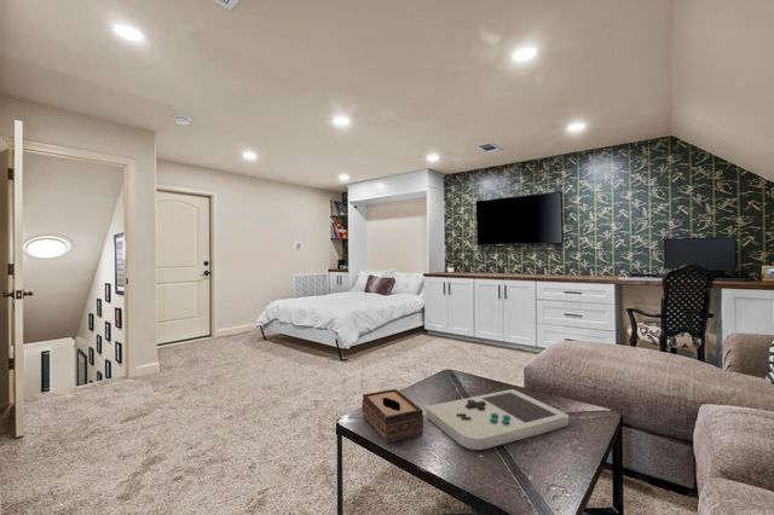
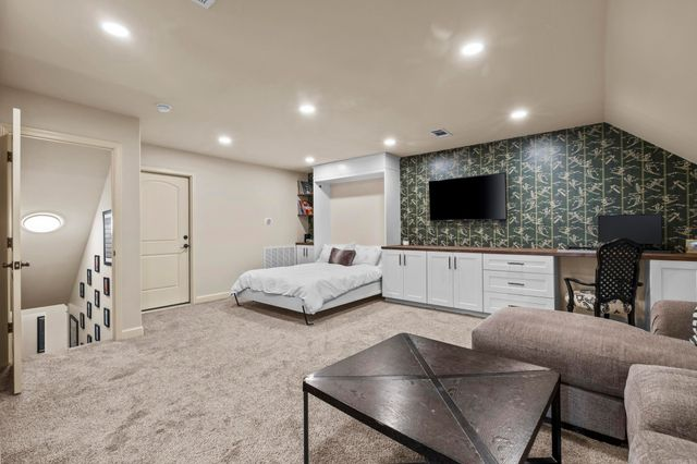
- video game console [424,388,570,451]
- tissue box [362,388,424,446]
